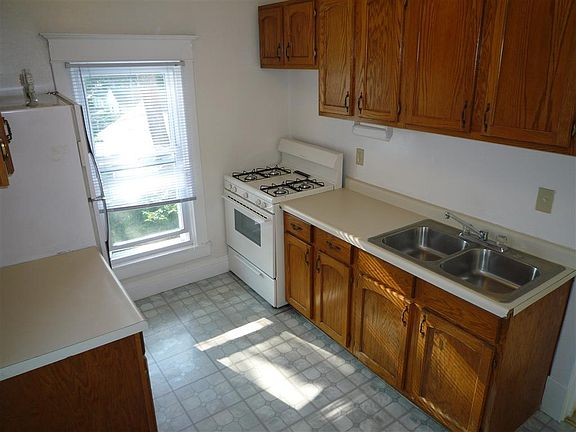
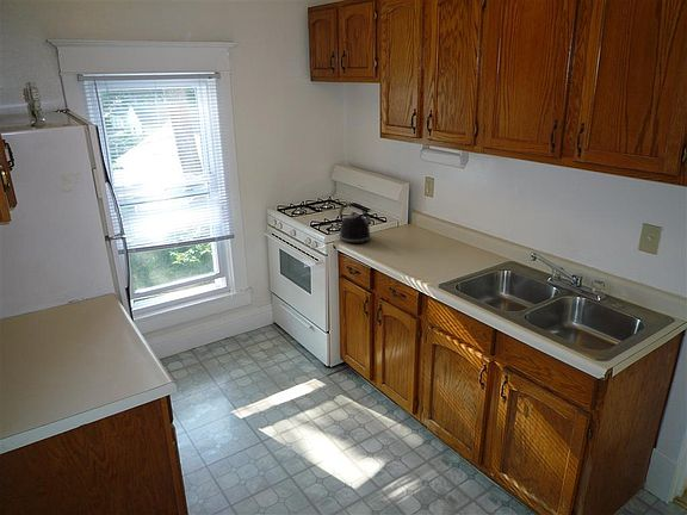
+ kettle [338,201,372,244]
